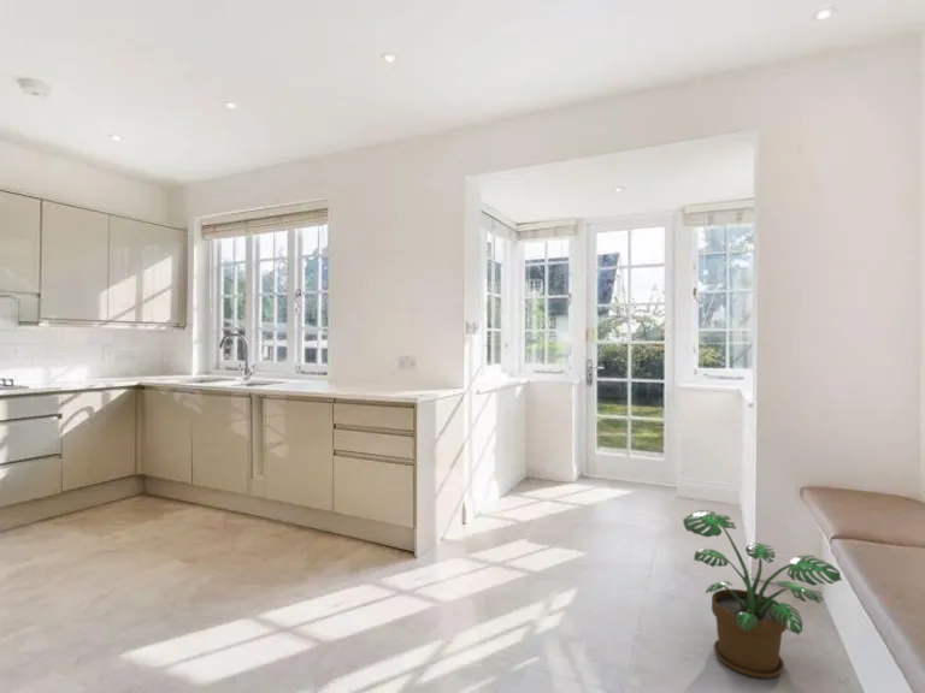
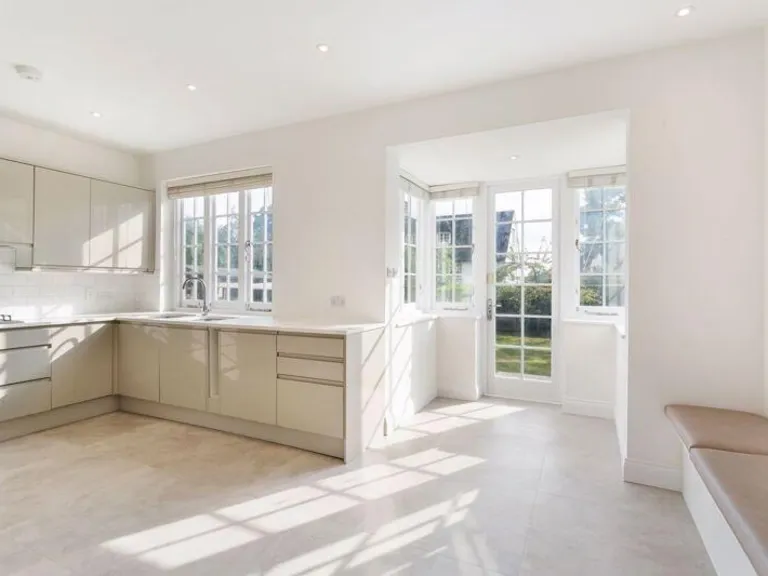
- potted plant [682,509,843,680]
